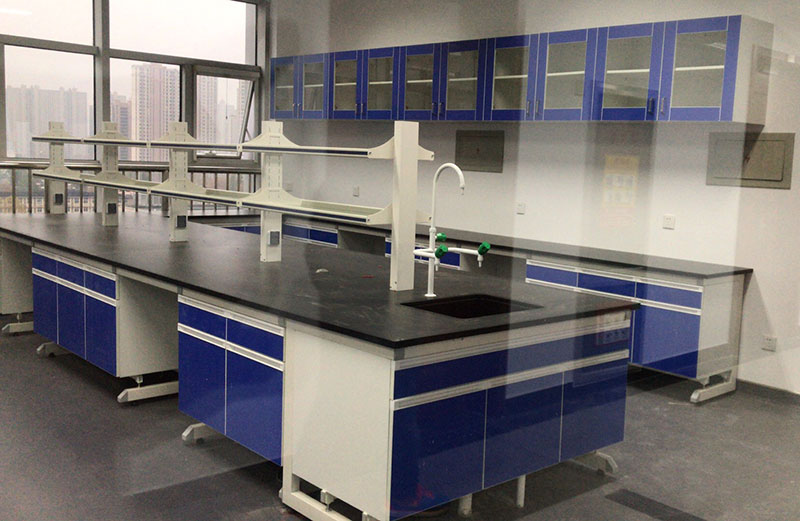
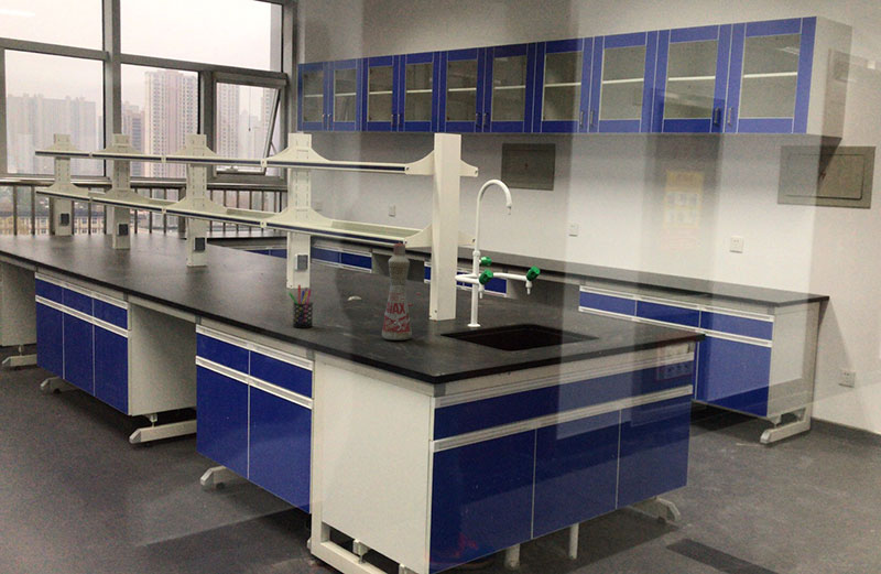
+ bottle [381,241,413,342]
+ pen holder [287,284,314,328]
